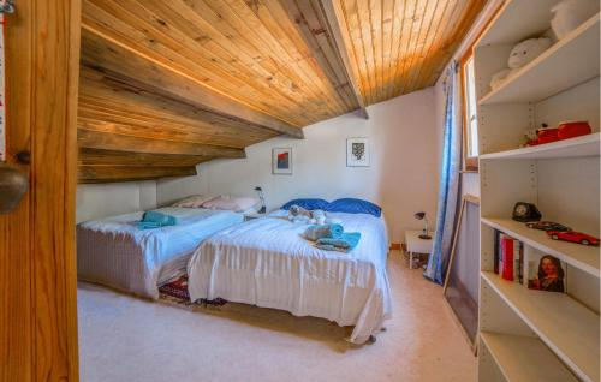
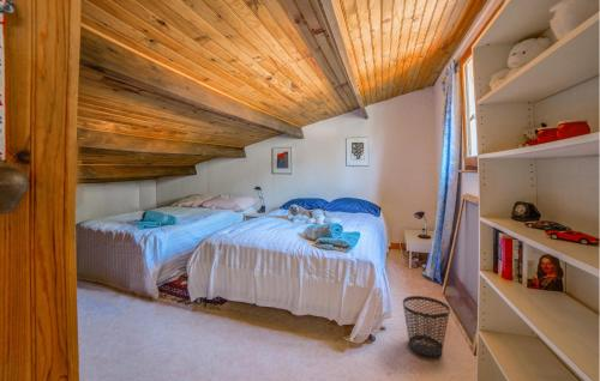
+ wastebasket [402,295,451,357]
